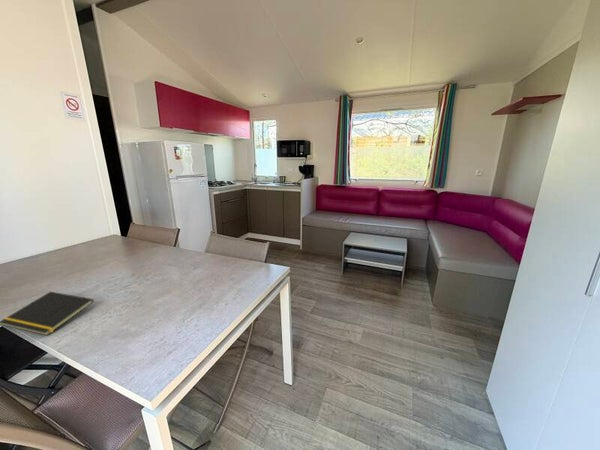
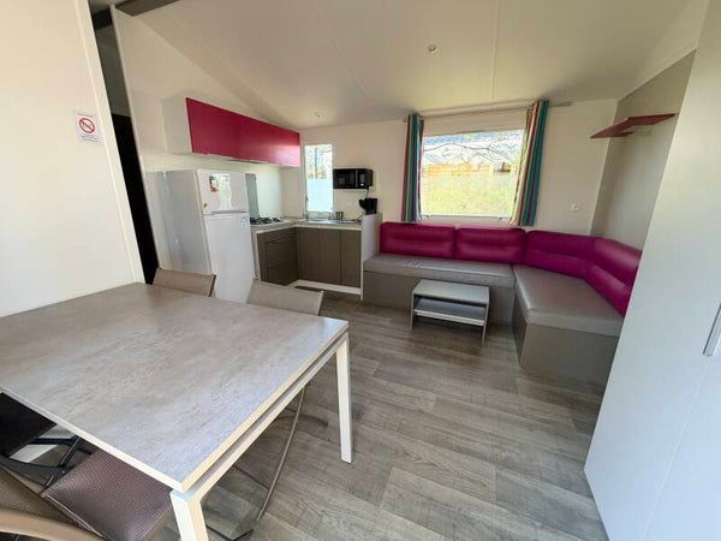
- notepad [0,291,95,337]
